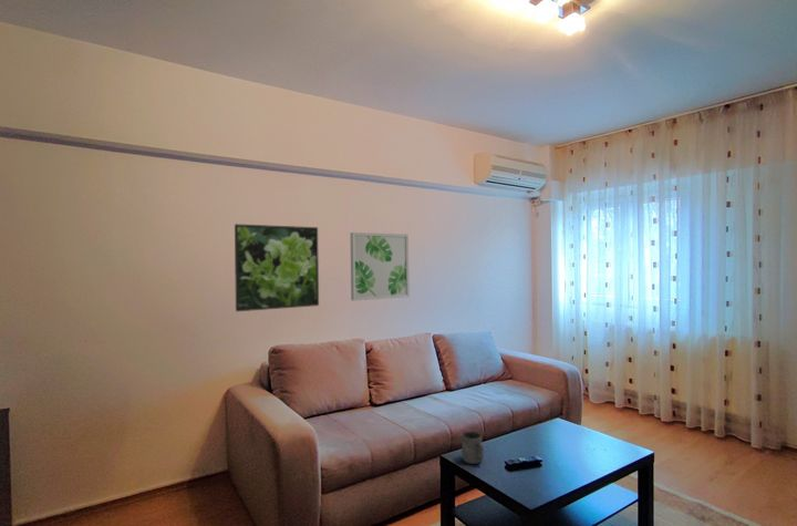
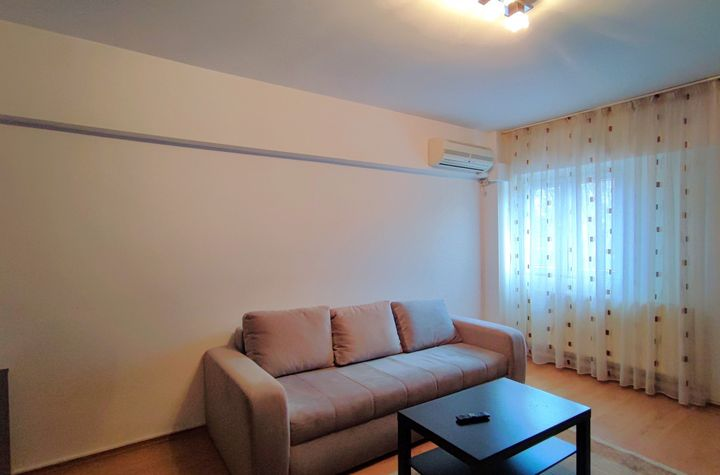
- wall art [350,231,411,301]
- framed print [234,223,320,312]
- mug [460,431,485,465]
